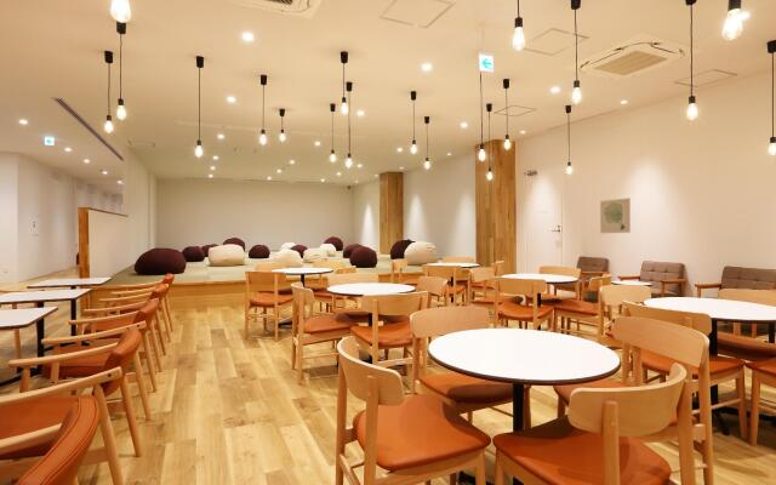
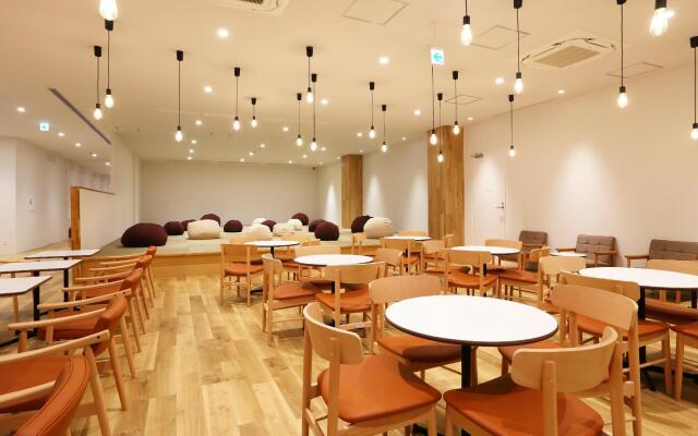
- wall art [599,196,632,234]
